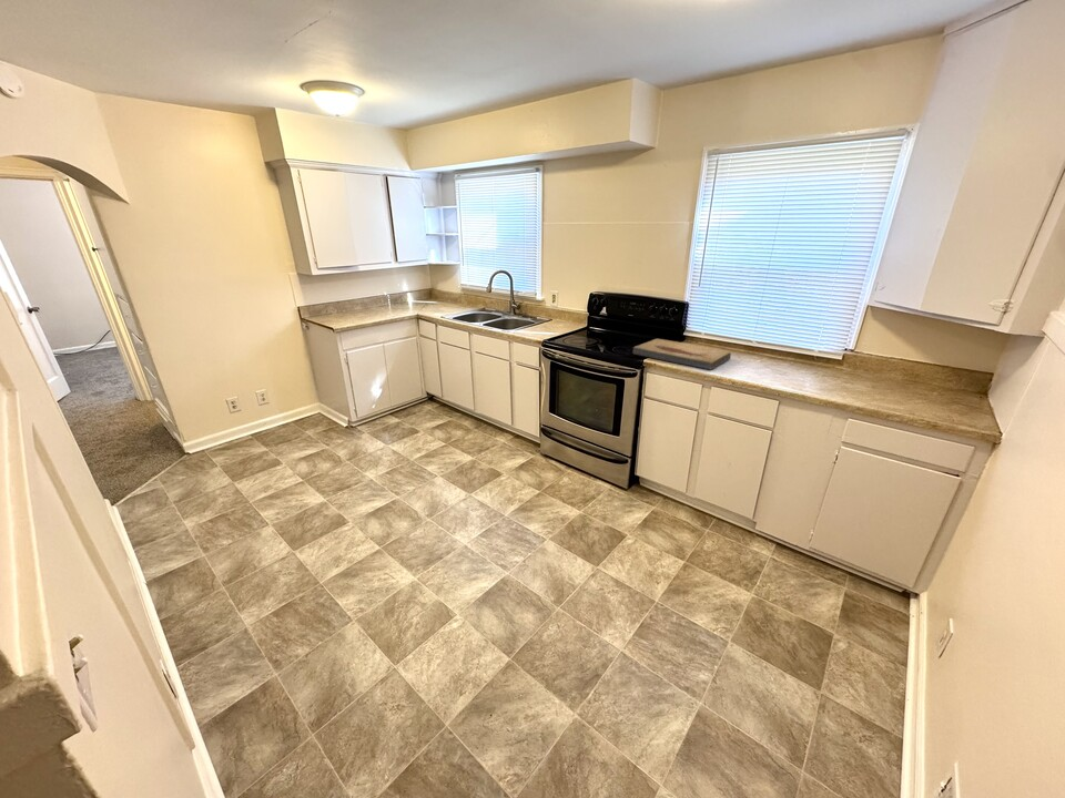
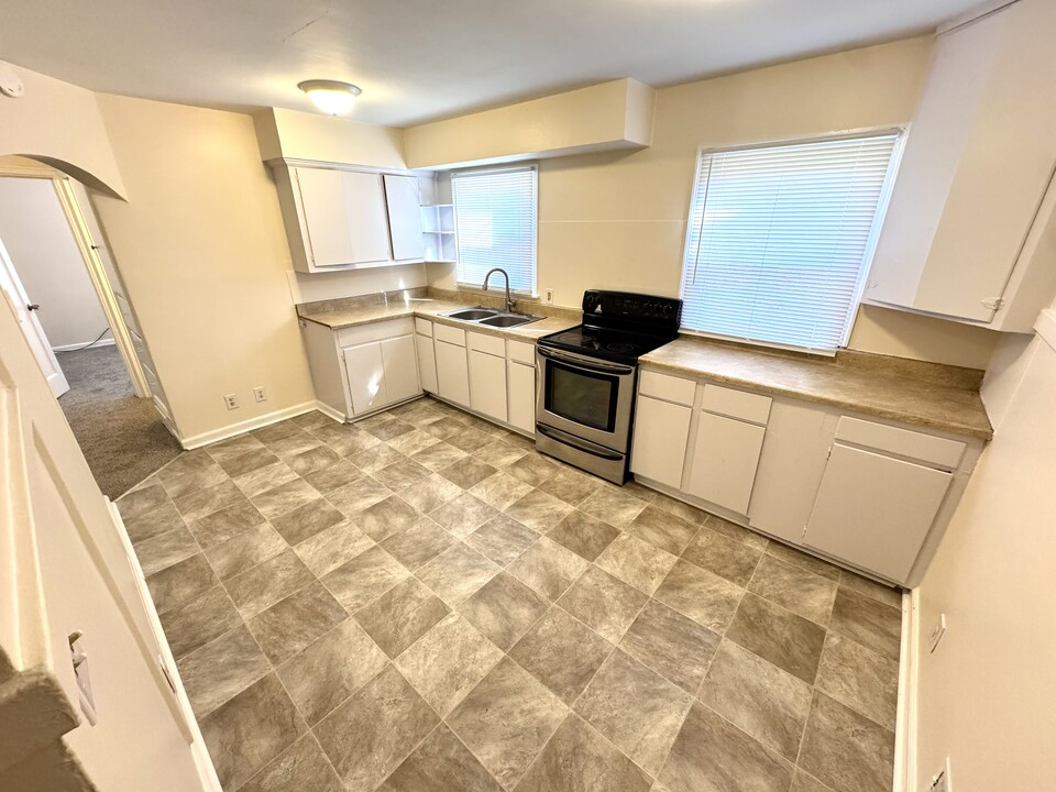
- fish fossil [632,338,732,371]
